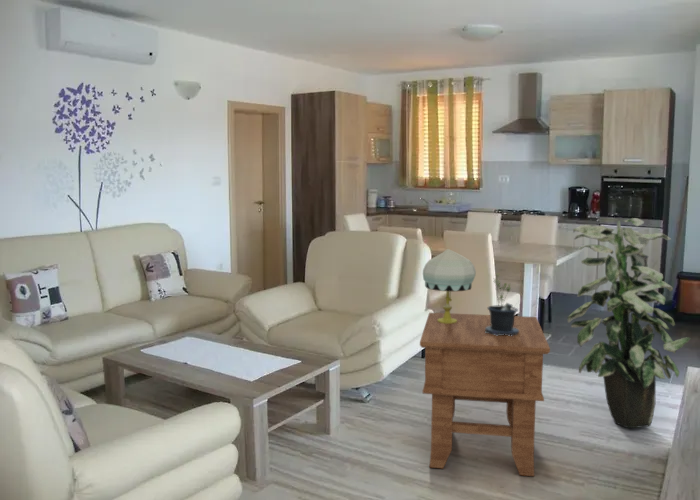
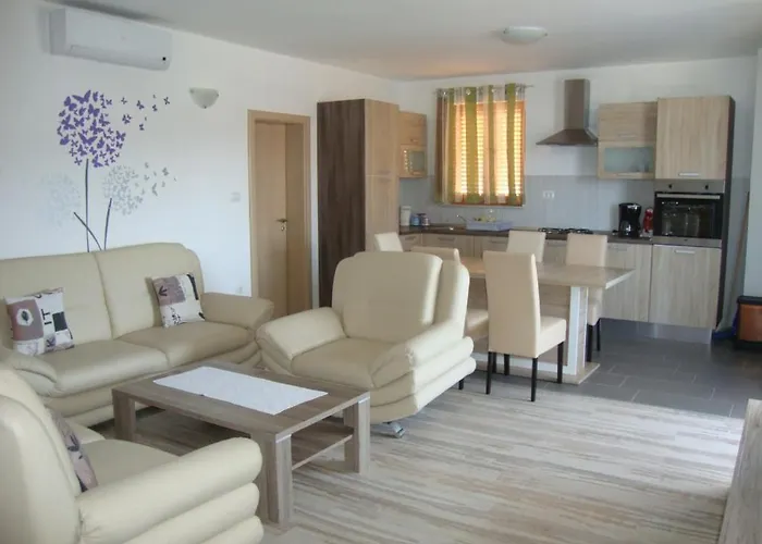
- side table [419,312,551,477]
- indoor plant [567,217,692,429]
- table lamp [422,248,477,323]
- potted plant [485,272,519,336]
